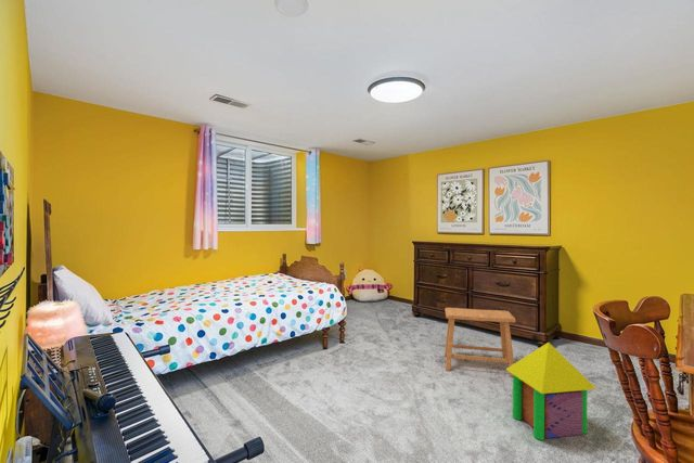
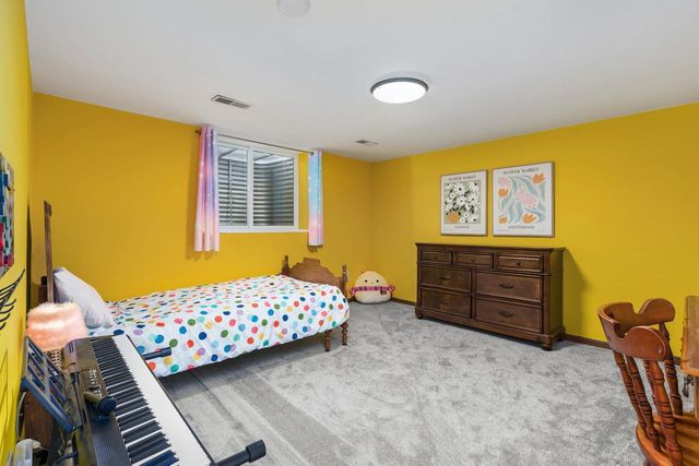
- stool [444,307,516,378]
- toy house [504,342,597,441]
